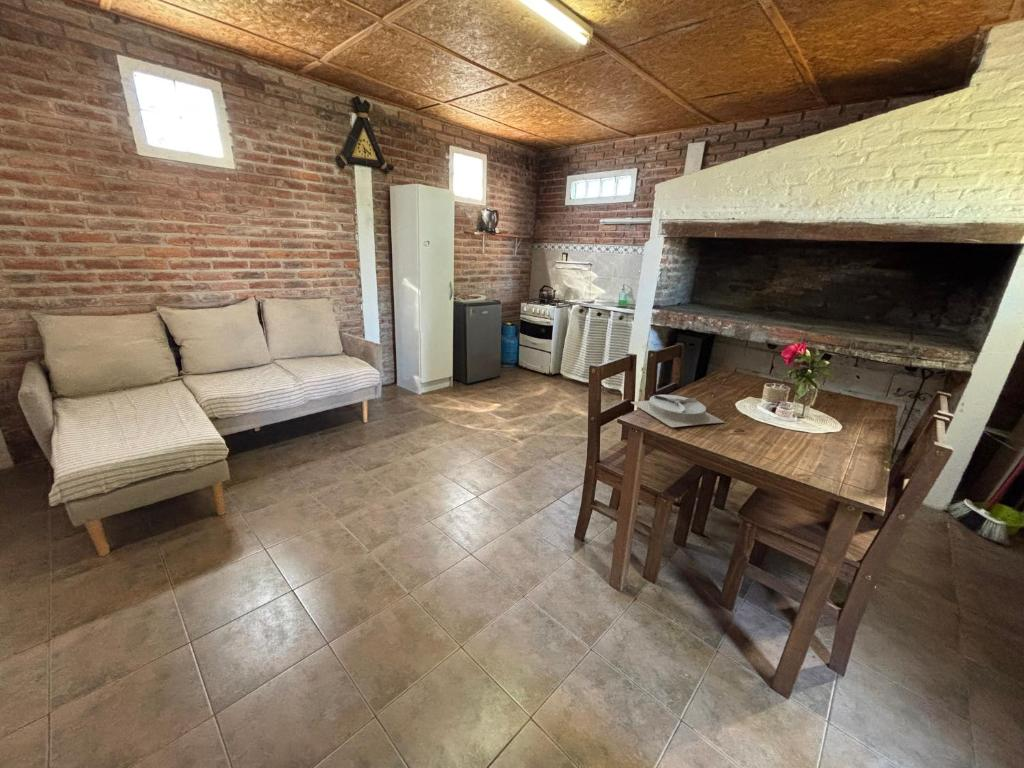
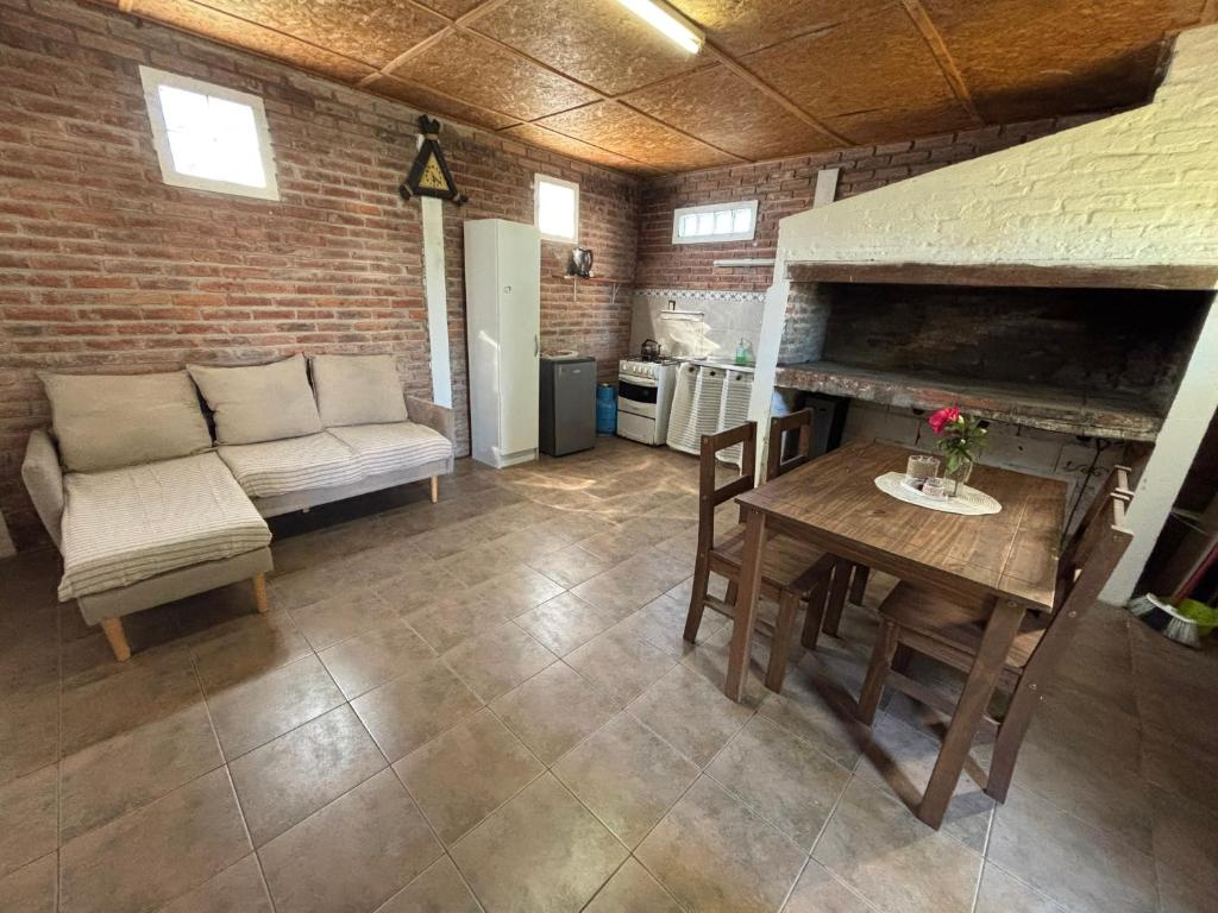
- plate [630,394,725,428]
